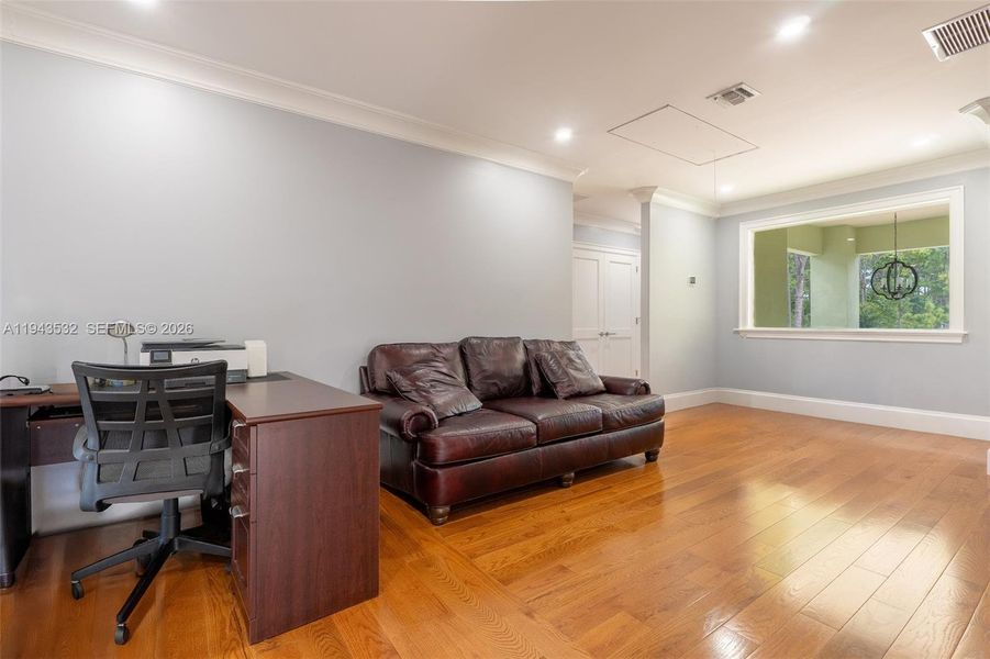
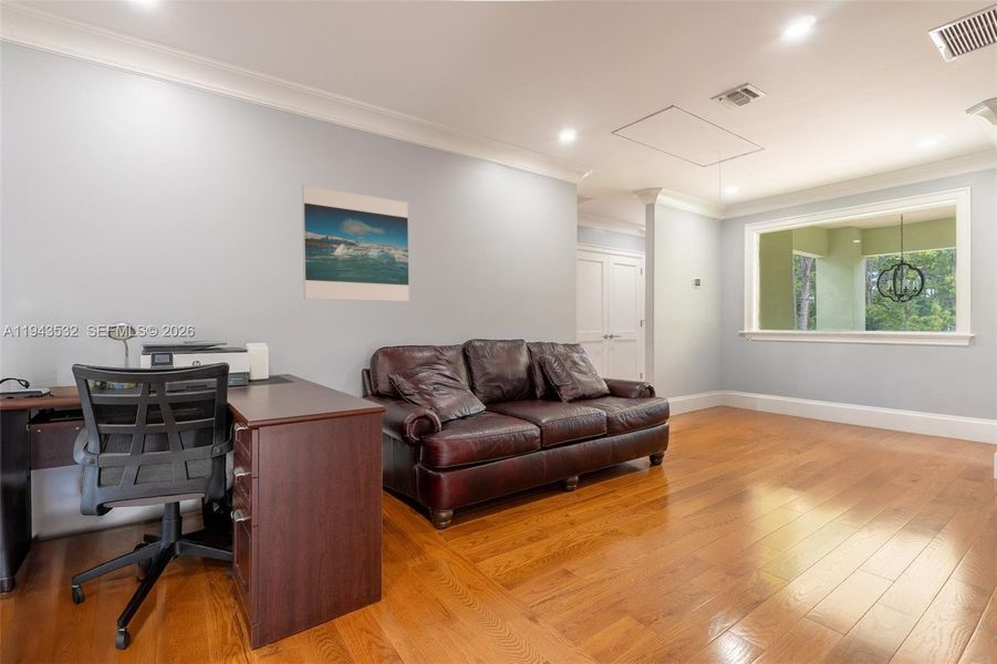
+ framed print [301,184,411,303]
